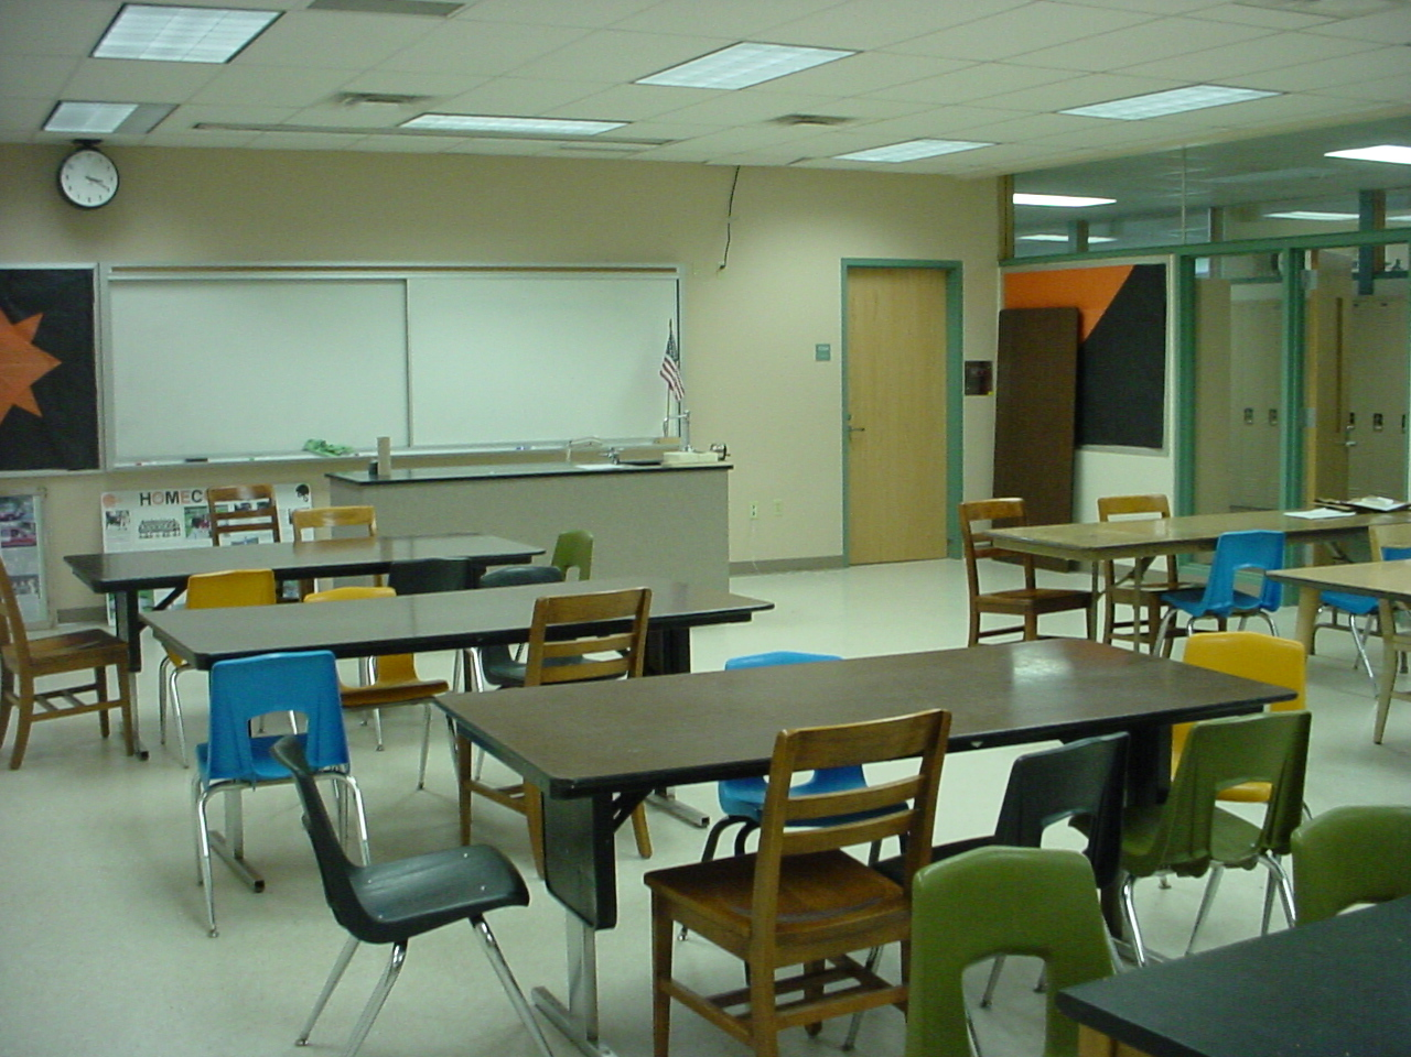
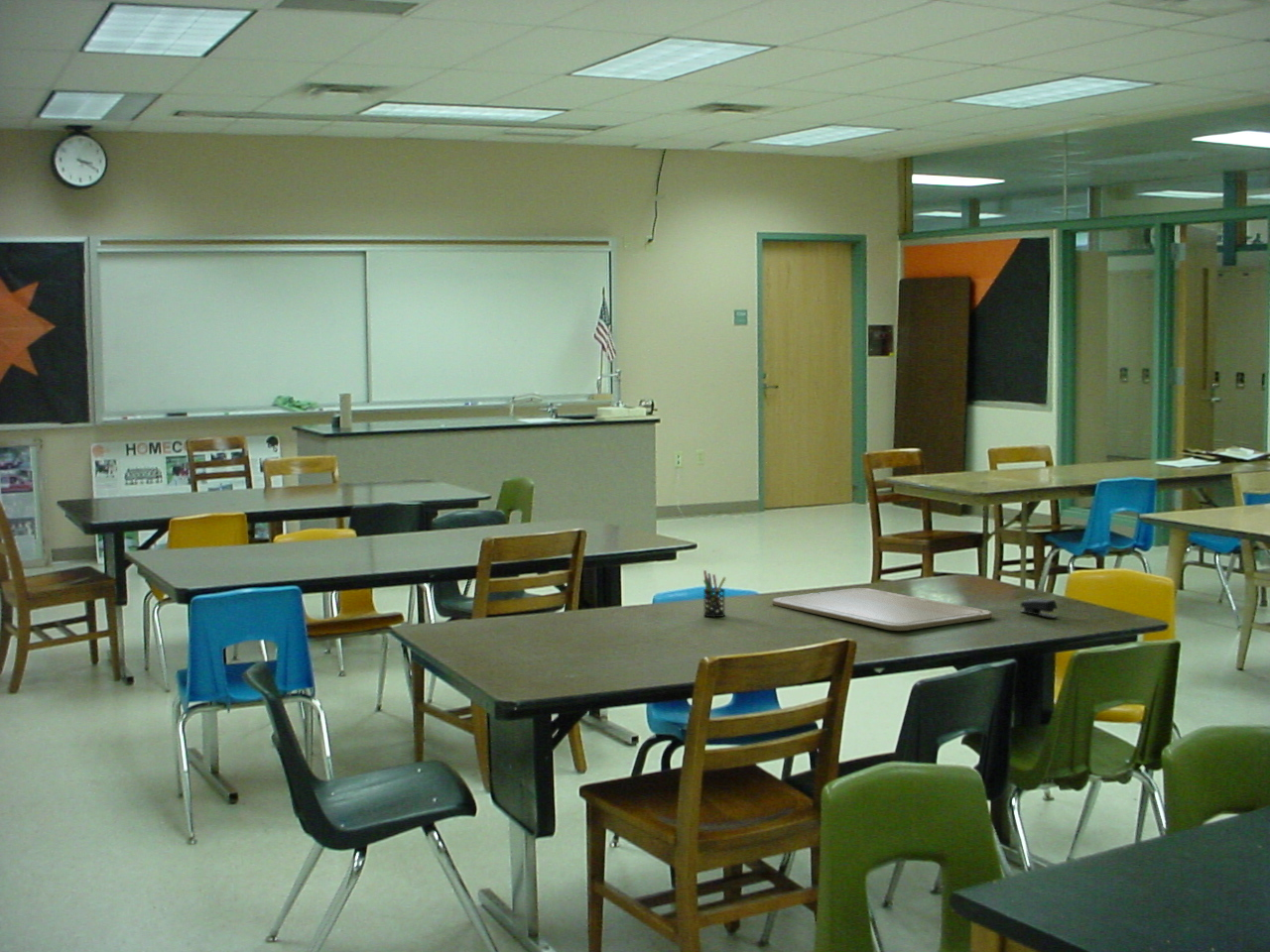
+ chopping board [771,587,993,632]
+ pen holder [702,569,727,618]
+ stapler [1019,598,1059,619]
